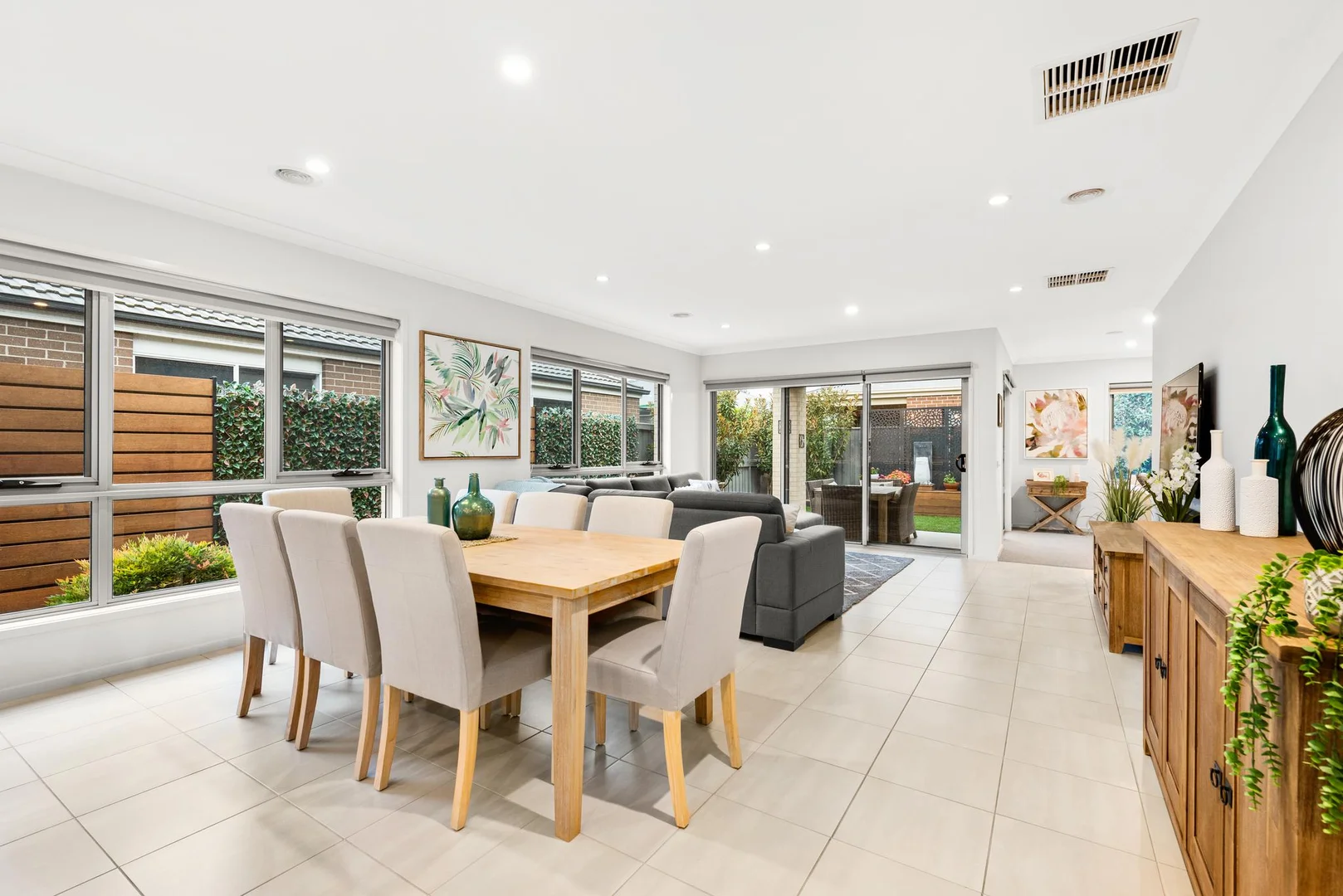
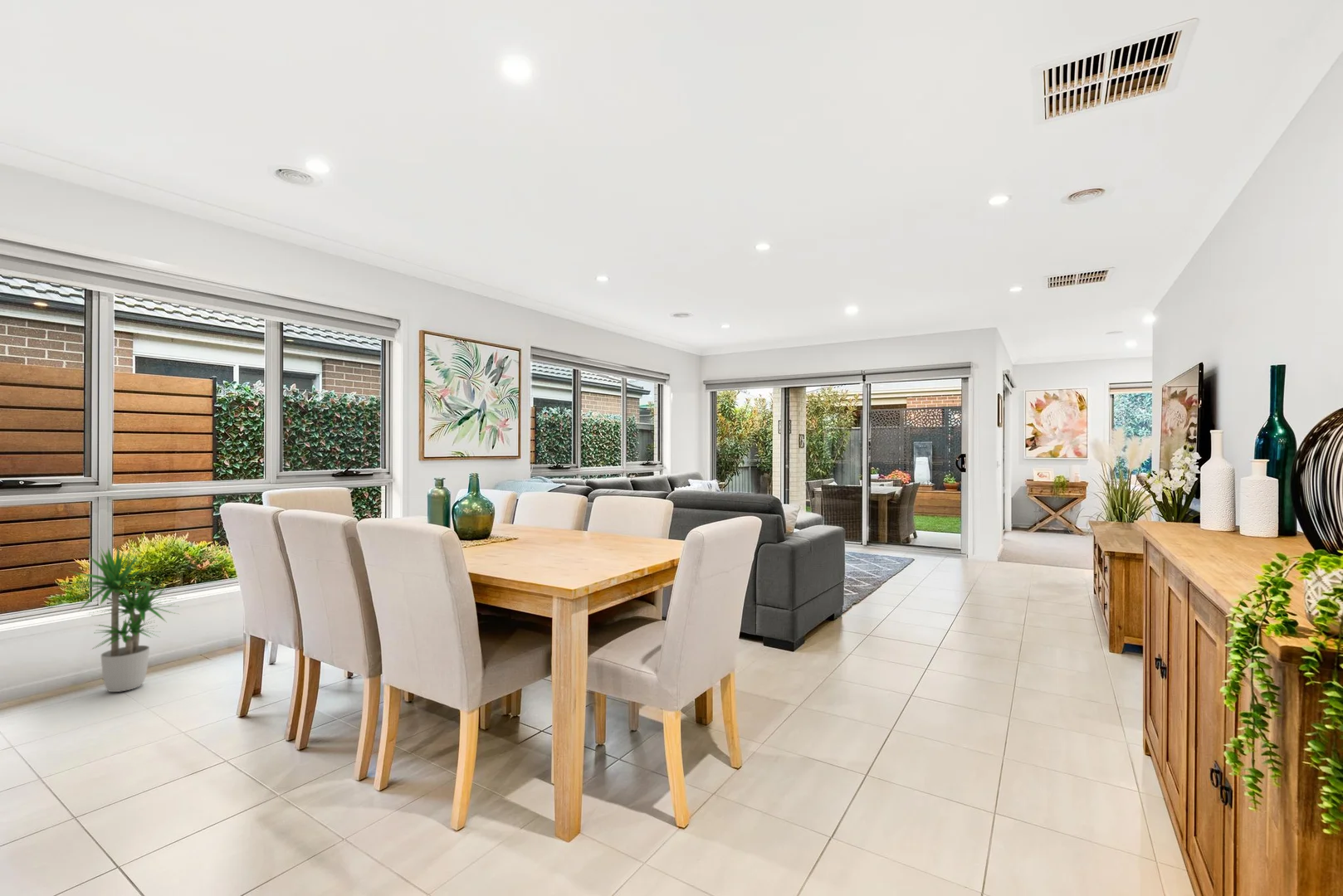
+ potted plant [61,542,184,693]
